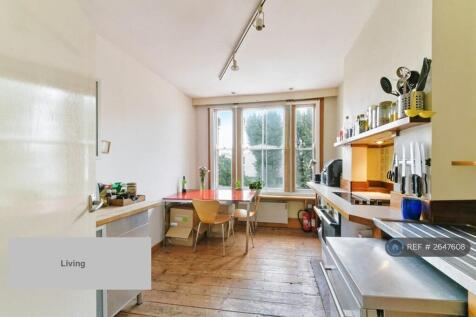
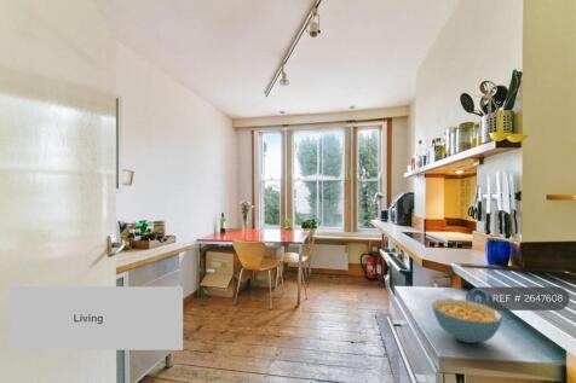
+ cereal bowl [431,297,503,344]
